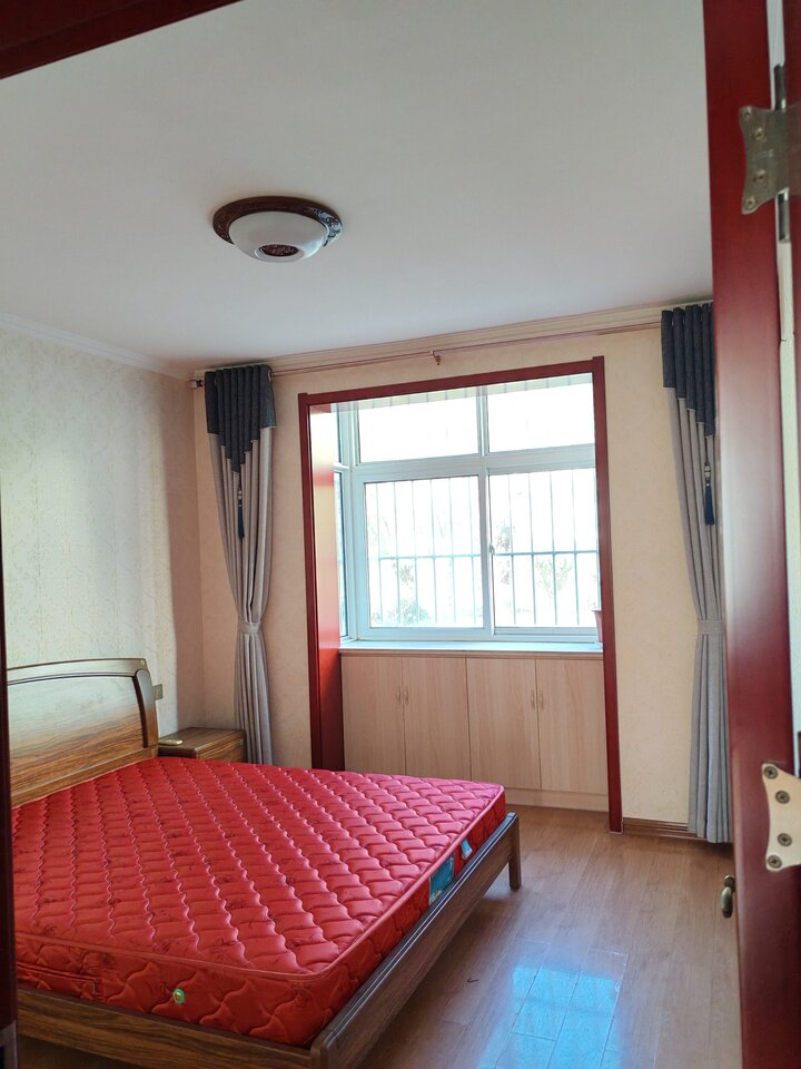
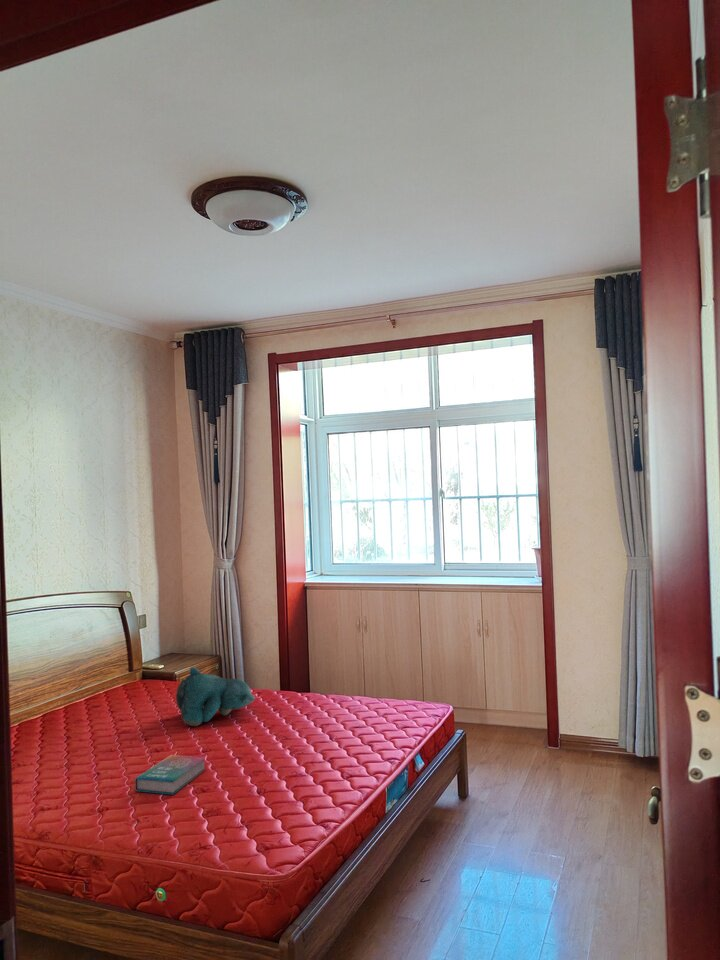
+ teddy bear [175,666,256,727]
+ book [134,754,206,796]
